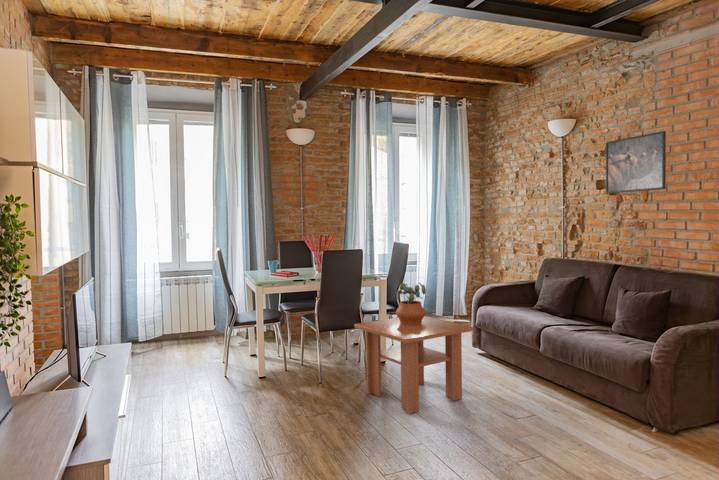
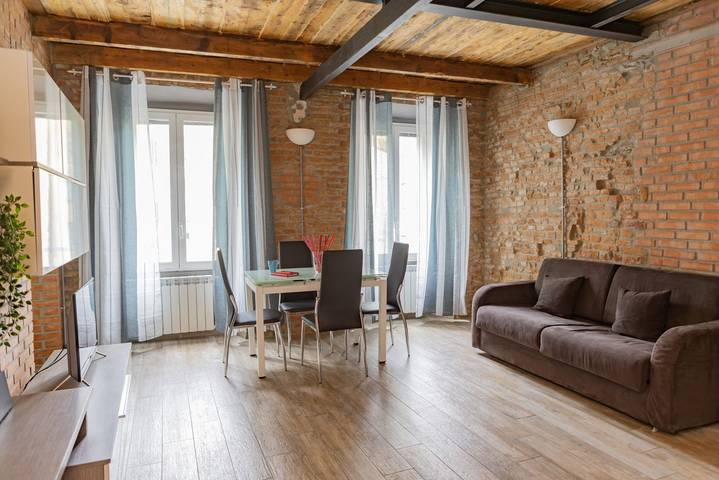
- coffee table [353,315,475,415]
- potted plant [394,281,427,325]
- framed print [605,130,667,194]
